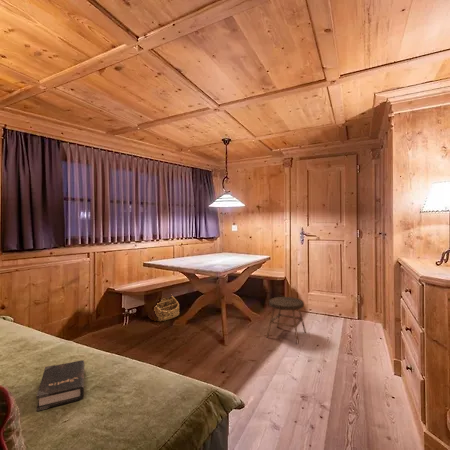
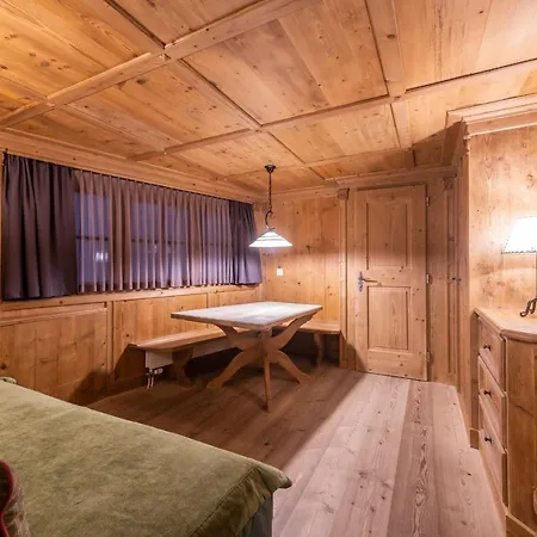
- basket [153,295,181,322]
- stool [265,296,307,345]
- hardback book [36,359,86,412]
